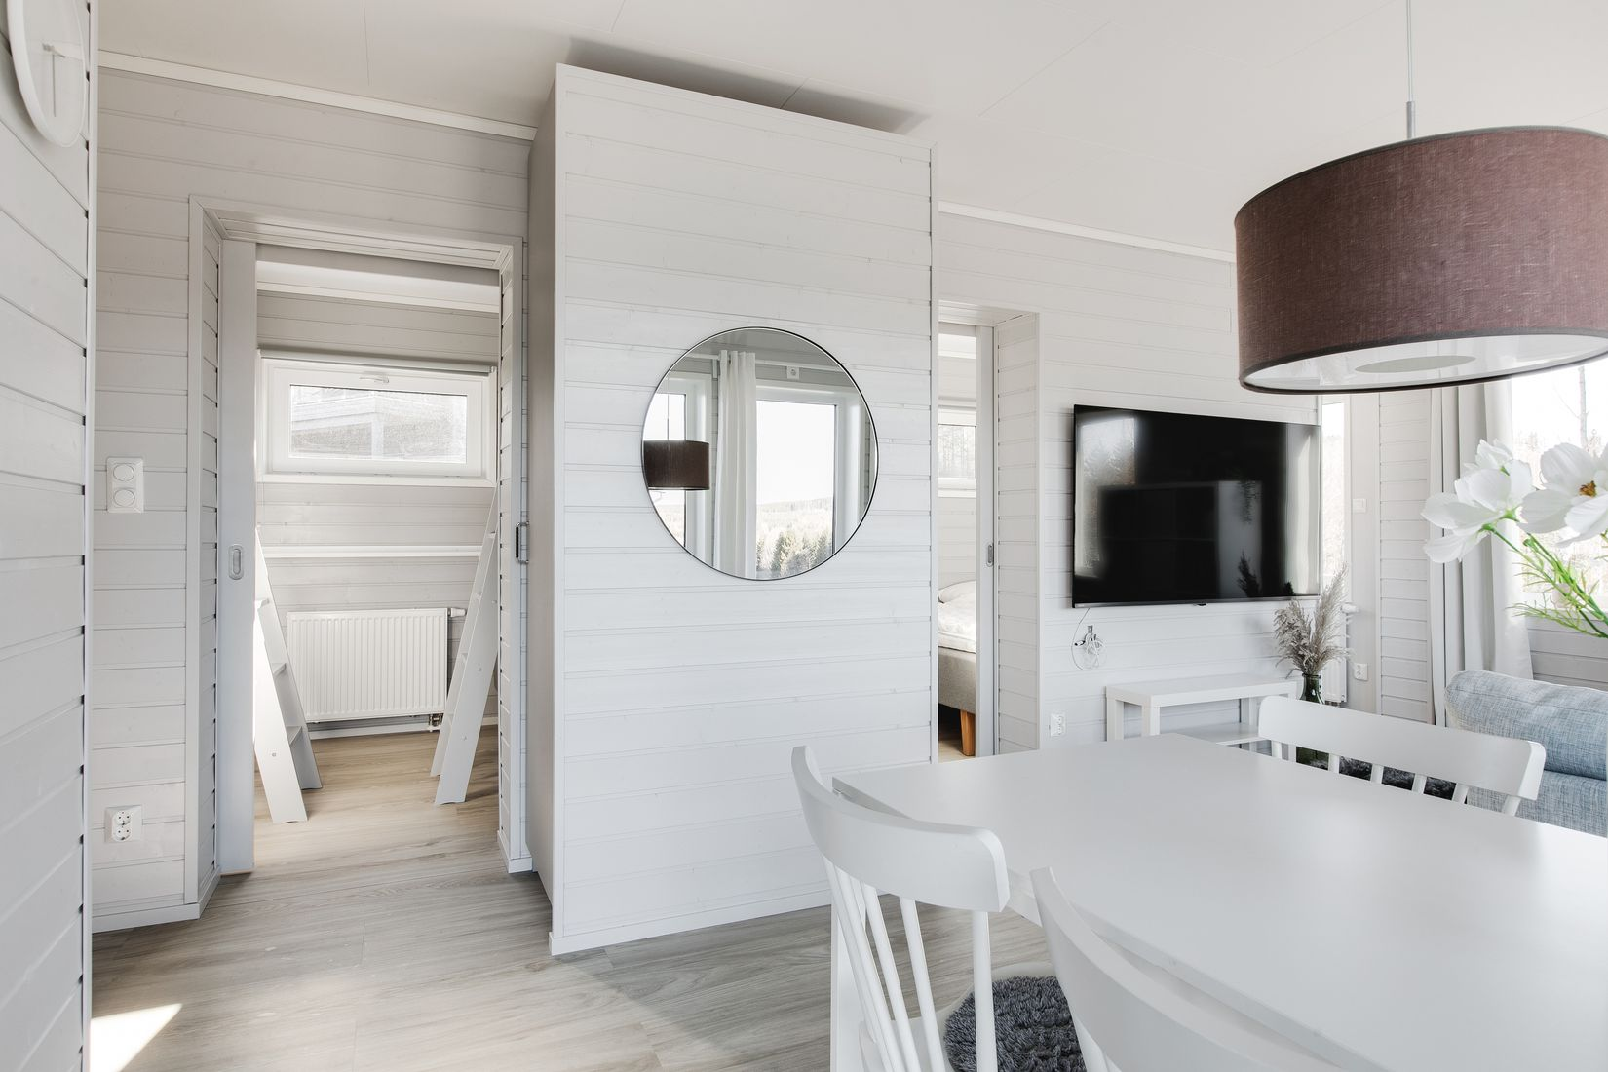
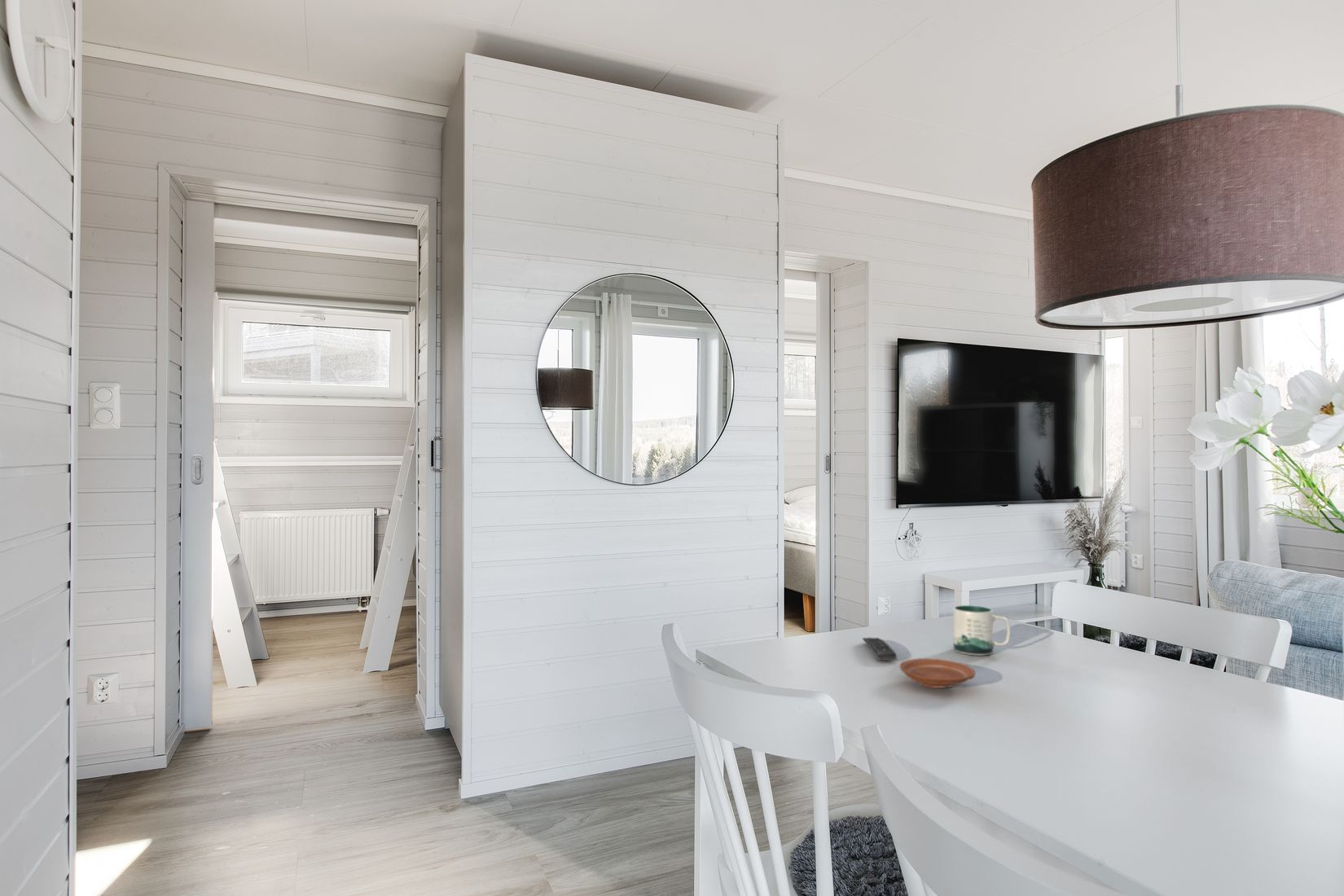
+ remote control [862,636,898,661]
+ plate [898,657,977,689]
+ mug [952,604,1011,657]
